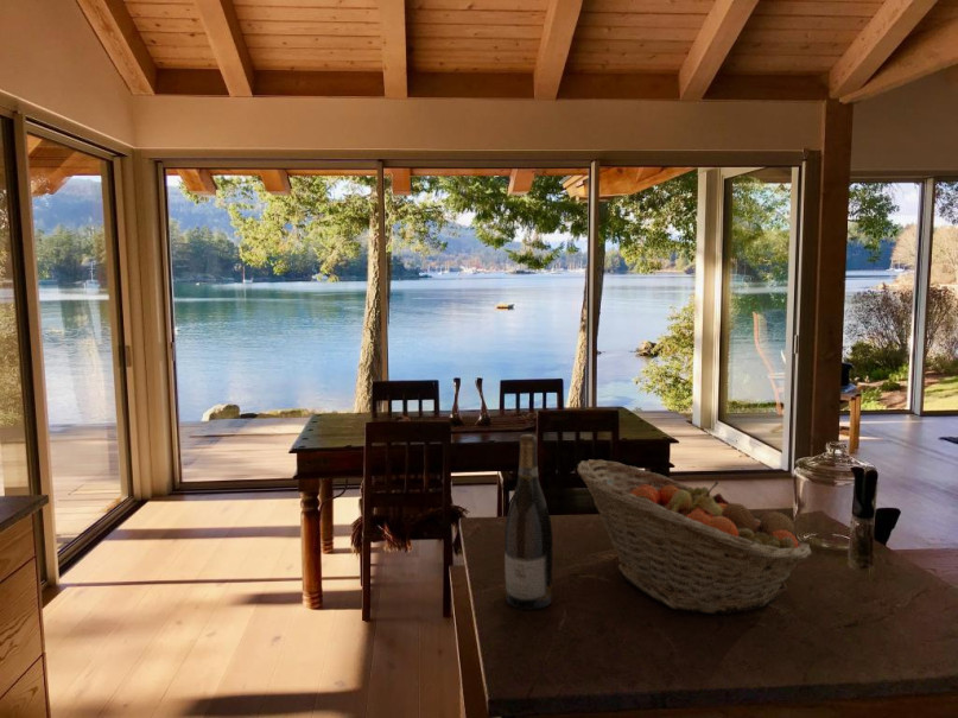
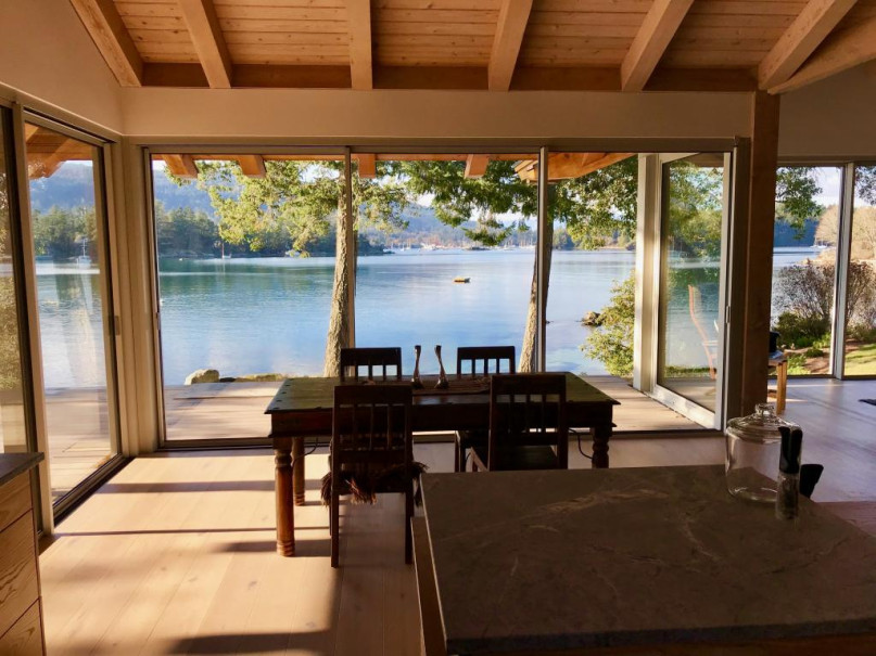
- fruit basket [577,458,813,615]
- wine bottle [503,433,553,611]
